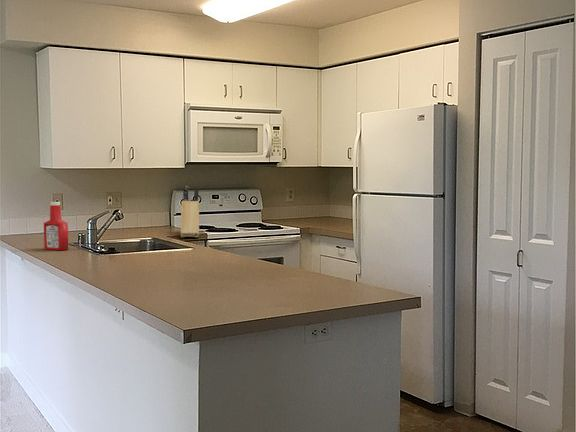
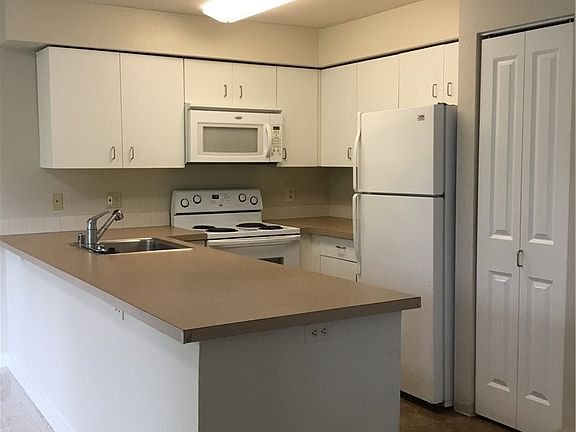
- knife block [180,185,200,238]
- soap bottle [43,201,69,251]
